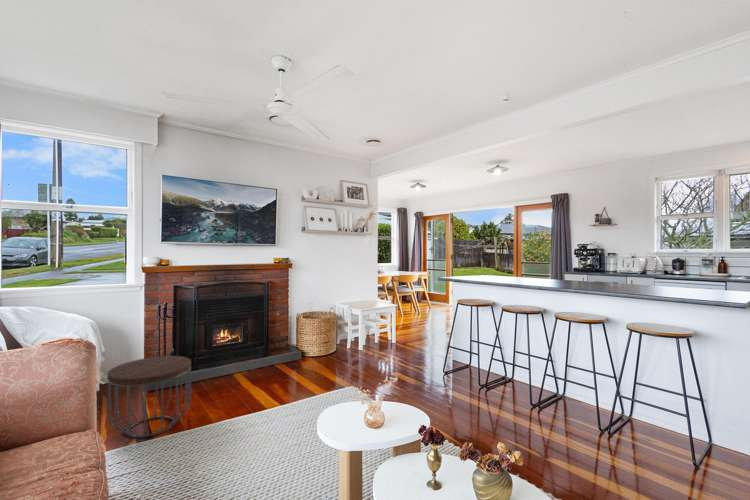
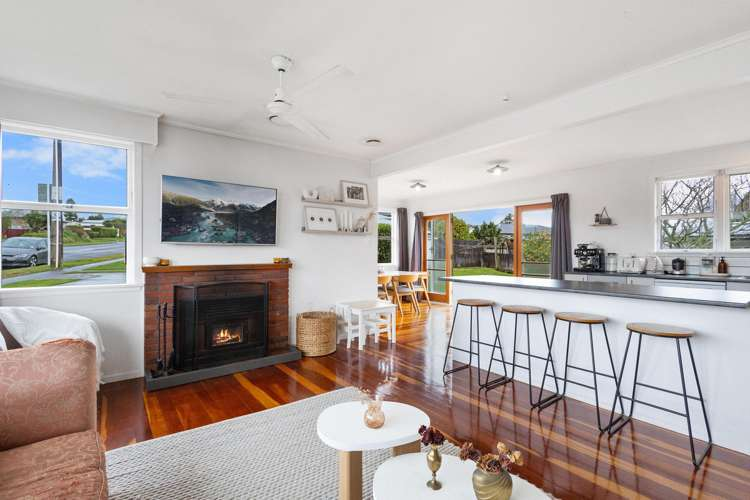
- side table [106,355,192,439]
